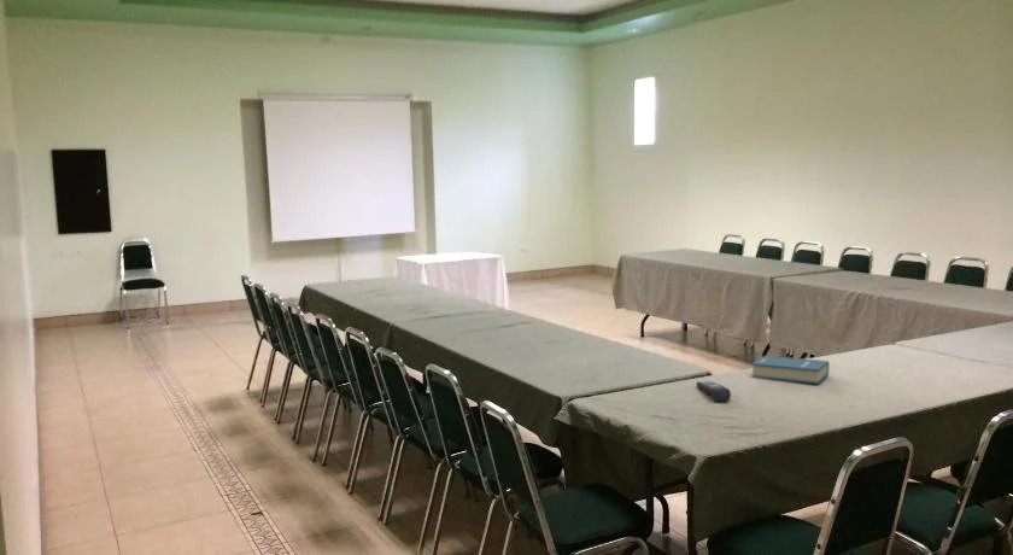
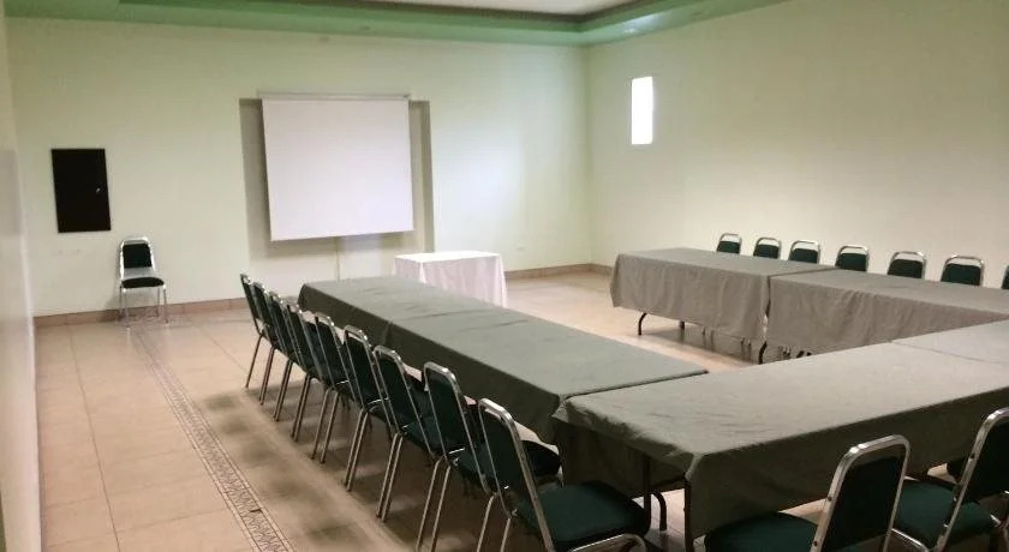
- remote control [696,380,732,402]
- hardback book [751,355,830,385]
